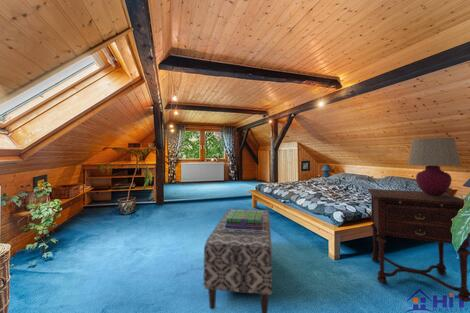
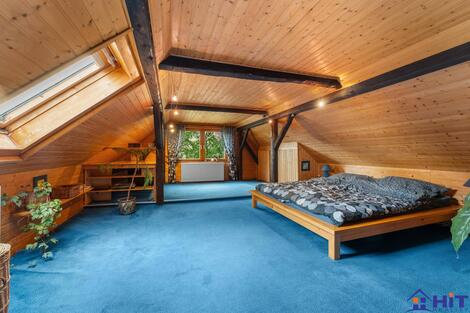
- bench [203,208,273,313]
- side table [367,188,470,303]
- stack of books [225,210,264,230]
- table lamp [406,137,463,195]
